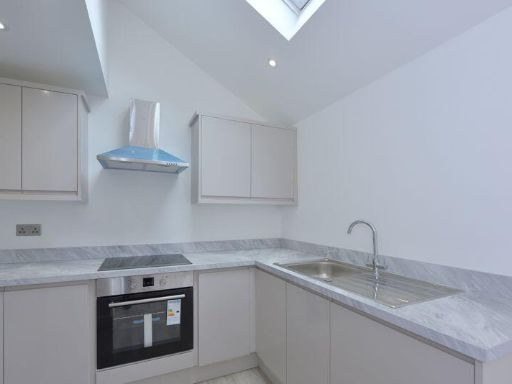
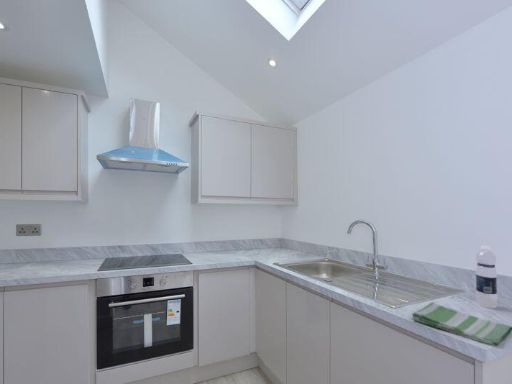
+ water bottle [475,245,498,309]
+ dish towel [411,301,512,347]
